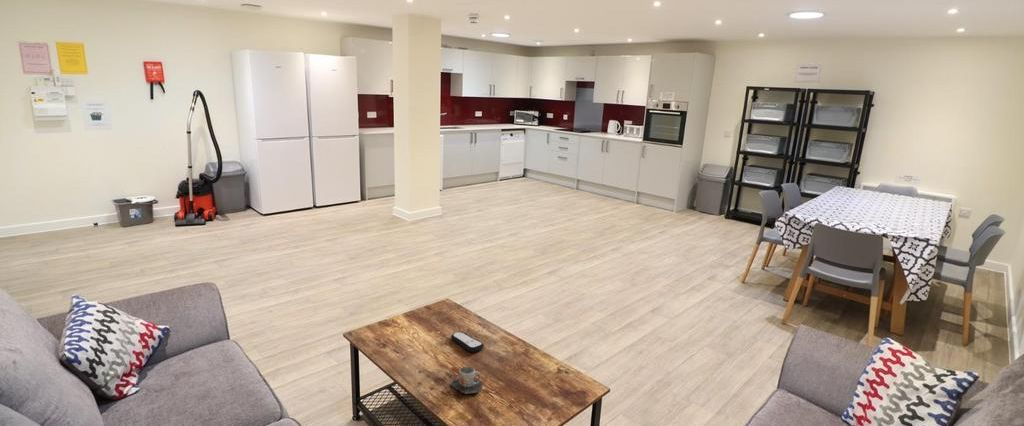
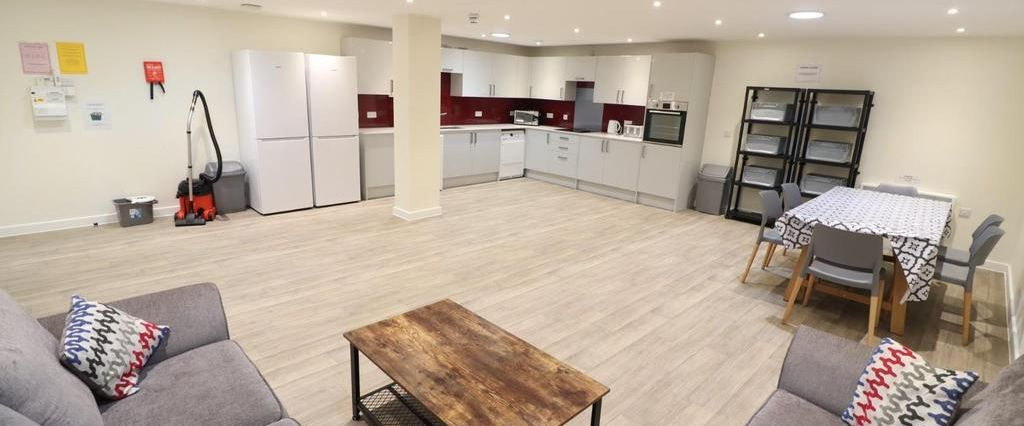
- mug [449,365,484,395]
- remote control [450,331,485,353]
